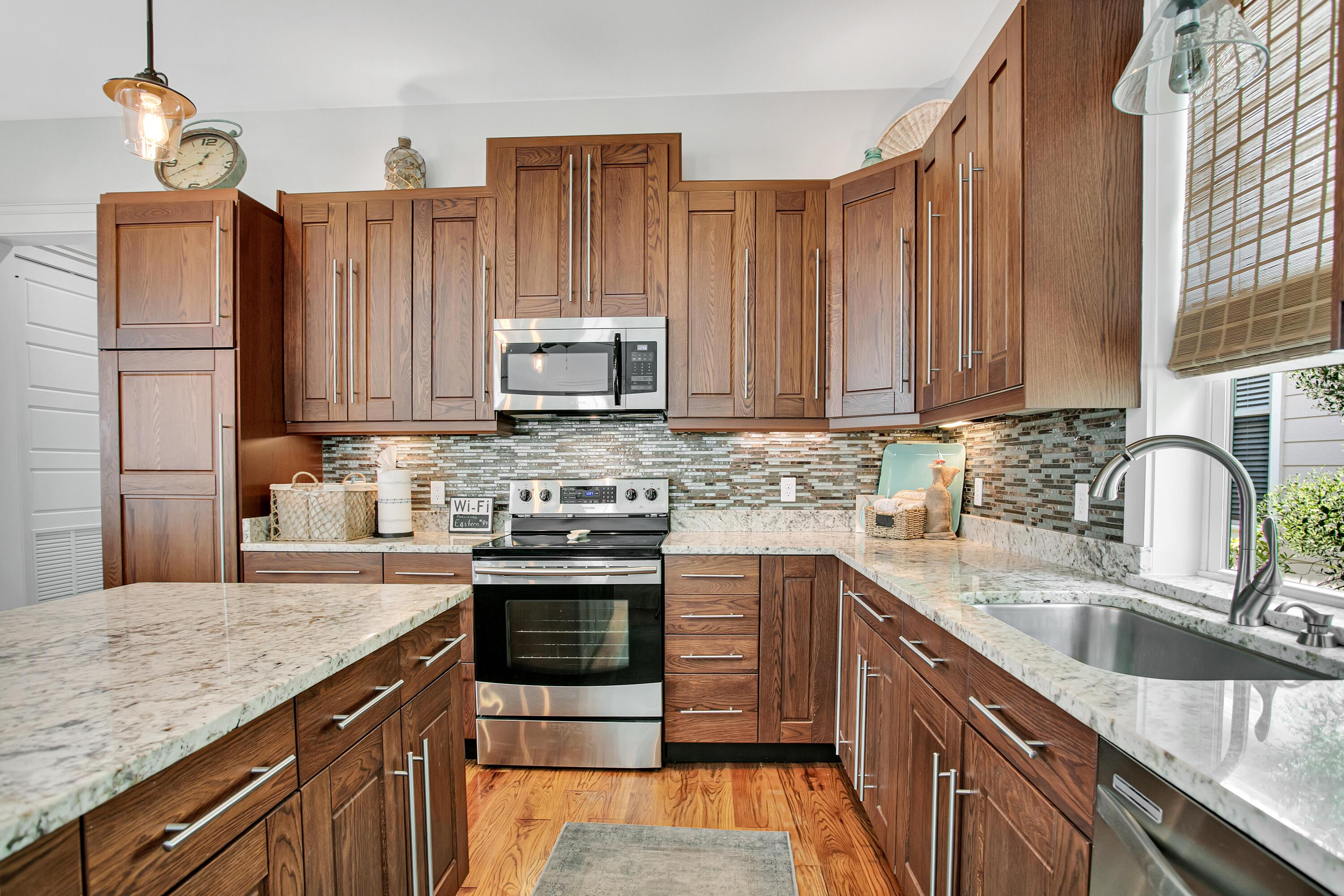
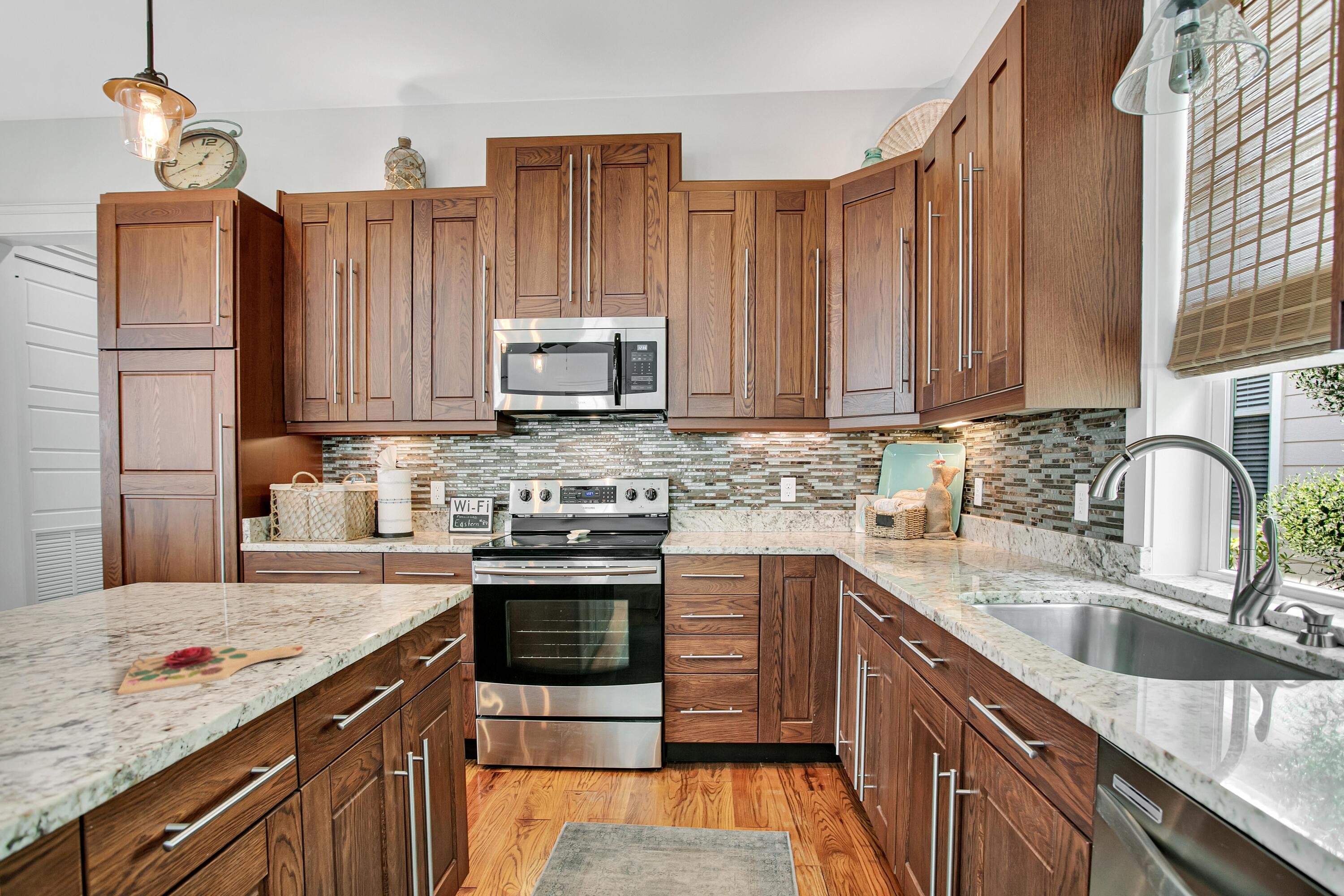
+ cutting board [117,644,303,695]
